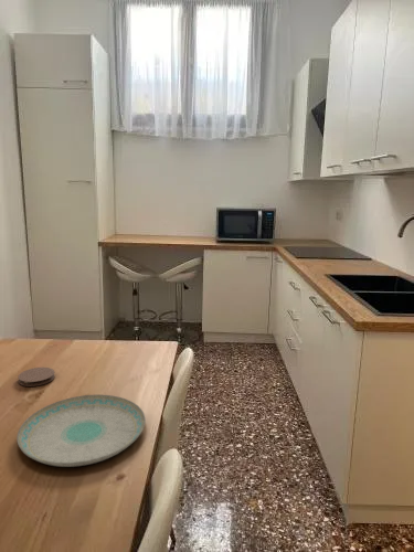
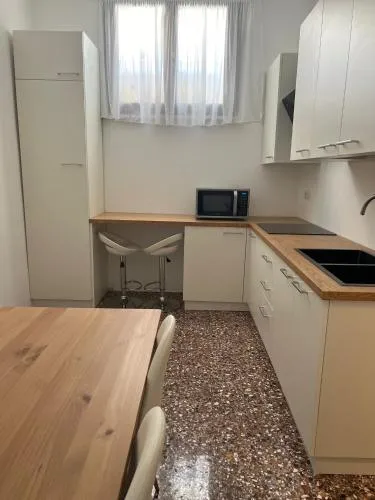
- plate [15,394,147,468]
- coaster [17,367,56,388]
